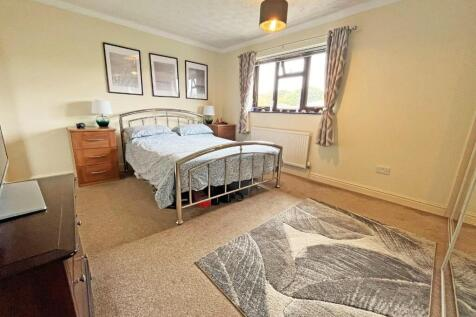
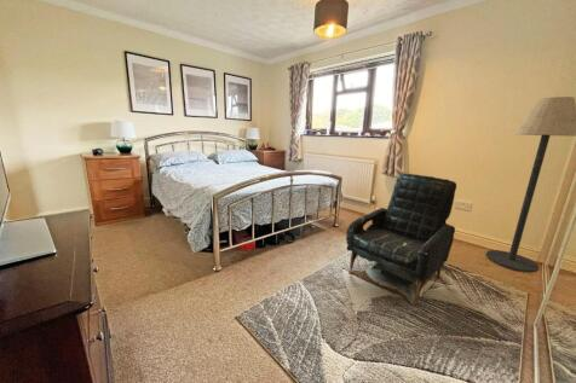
+ armchair [345,173,457,306]
+ floor lamp [485,95,576,273]
